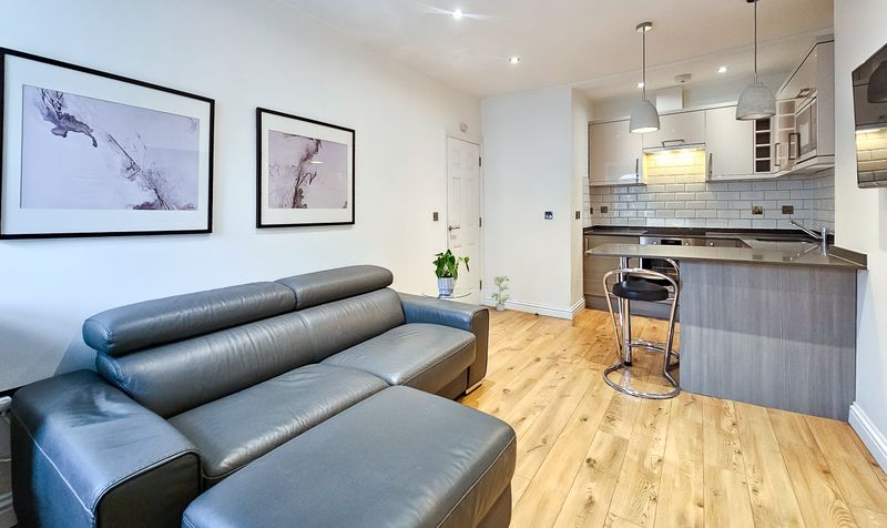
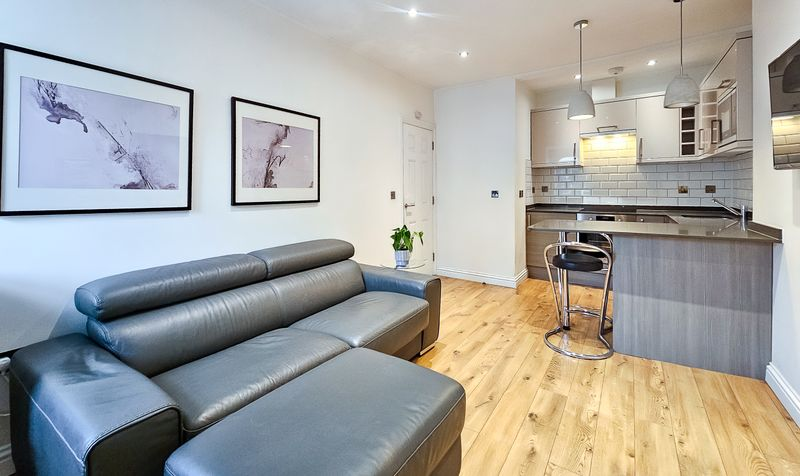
- potted plant [490,275,512,313]
